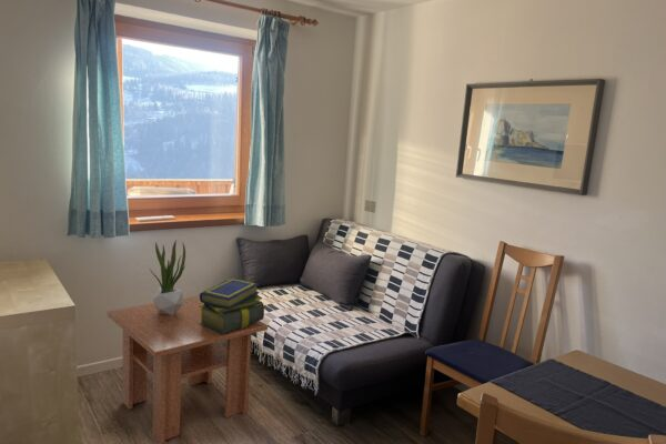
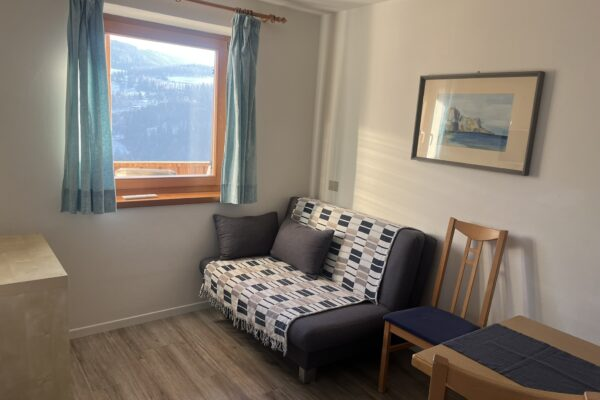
- stack of books [199,278,265,335]
- potted plant [149,239,188,316]
- coffee table [107,294,269,444]
